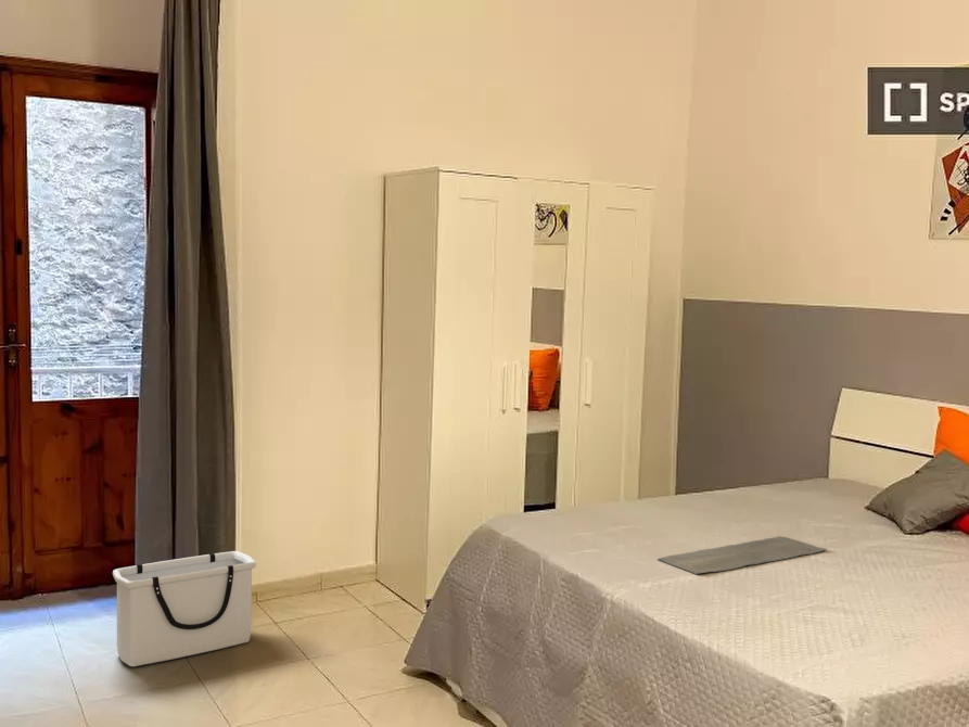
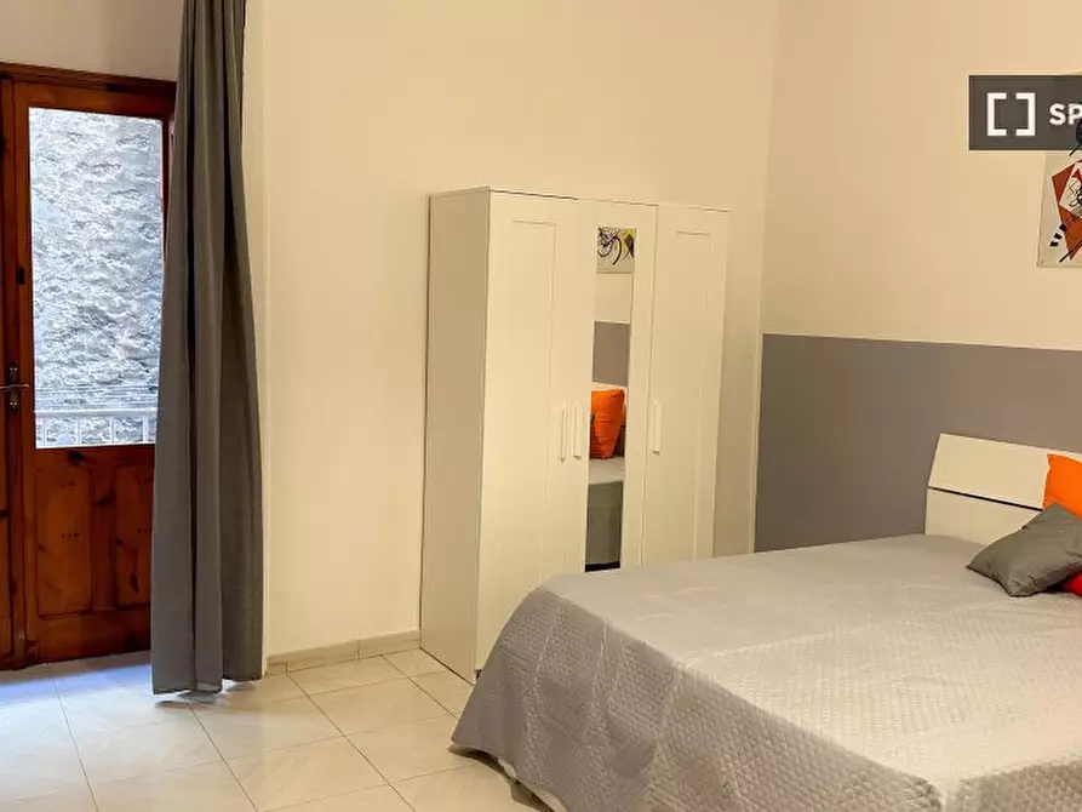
- bath mat [656,535,827,575]
- storage bin [112,550,257,667]
